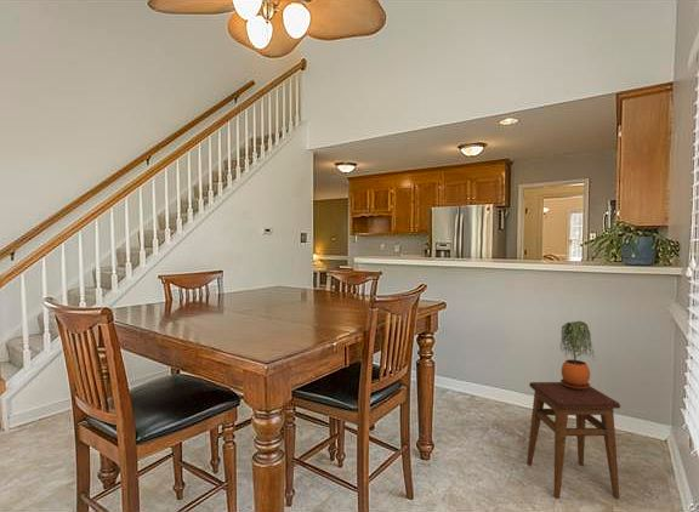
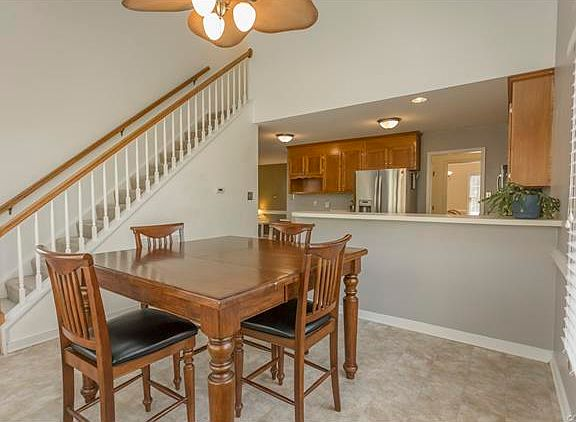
- potted plant [559,320,596,389]
- stool [525,381,621,500]
